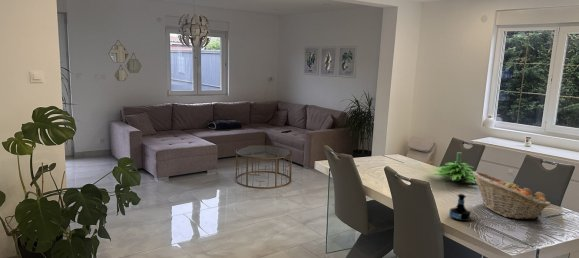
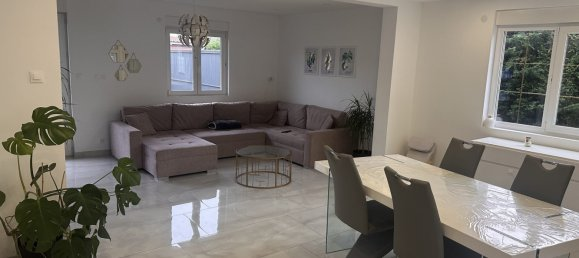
- plant [426,151,477,184]
- tequila bottle [448,193,472,222]
- fruit basket [472,170,552,220]
